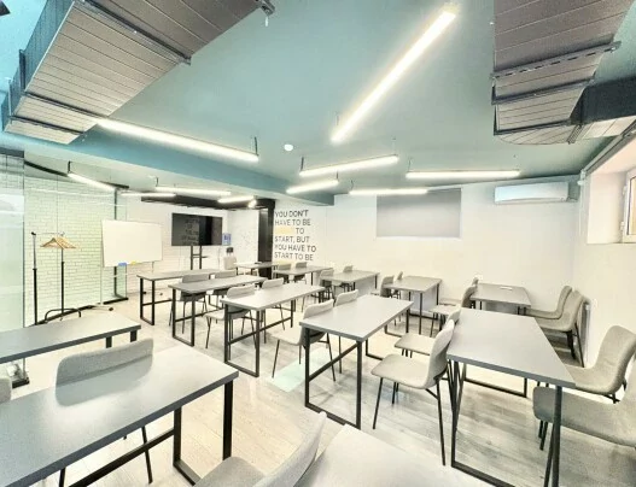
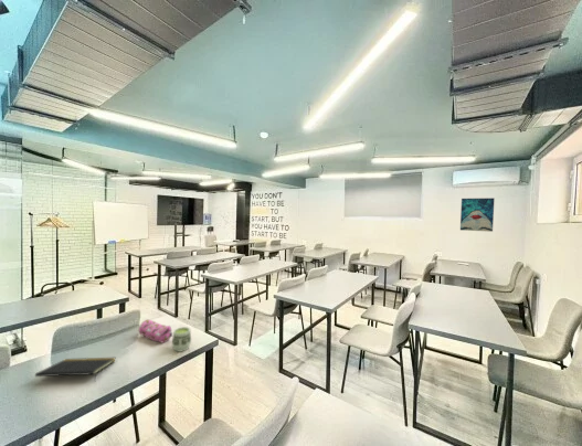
+ cup [171,326,192,353]
+ notepad [34,357,117,382]
+ pencil case [138,319,173,343]
+ wall art [459,197,496,233]
